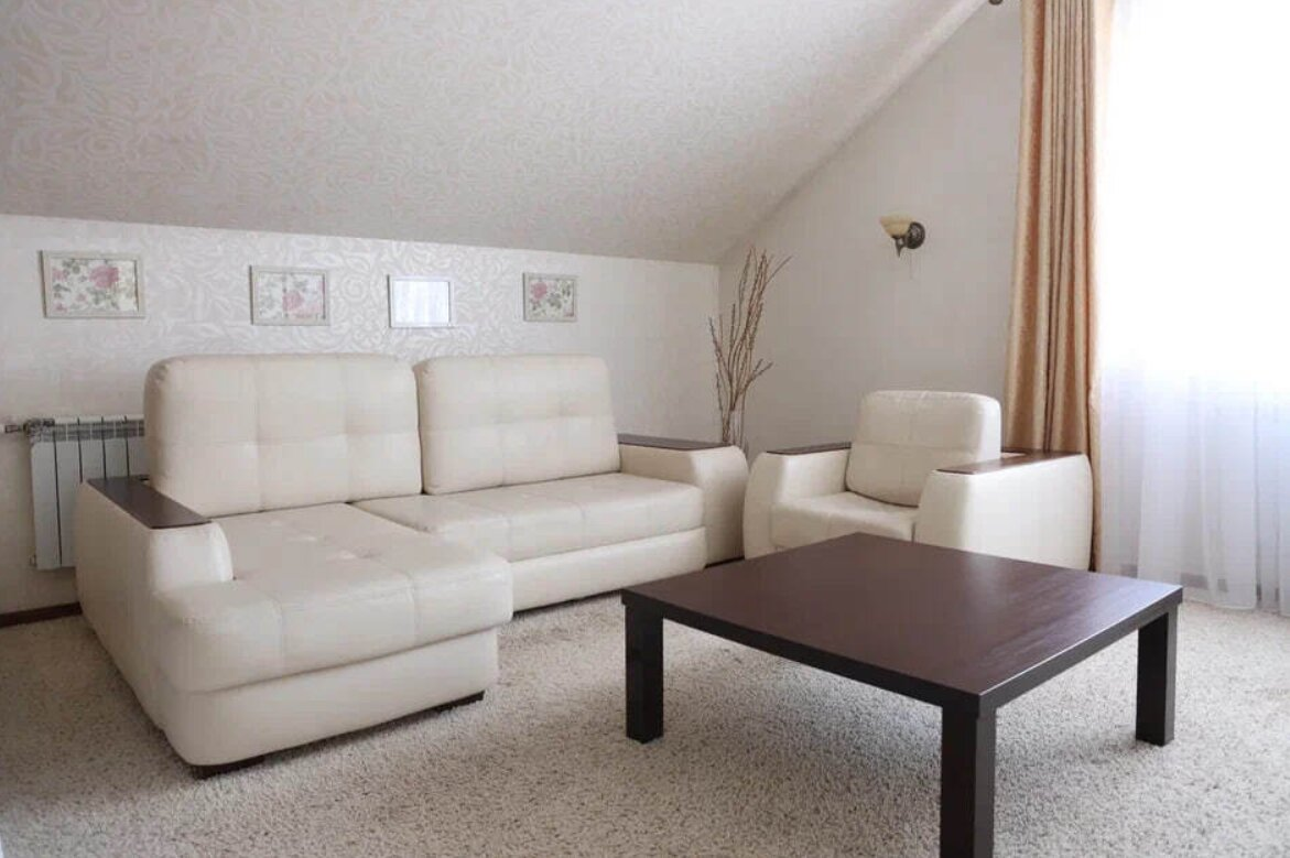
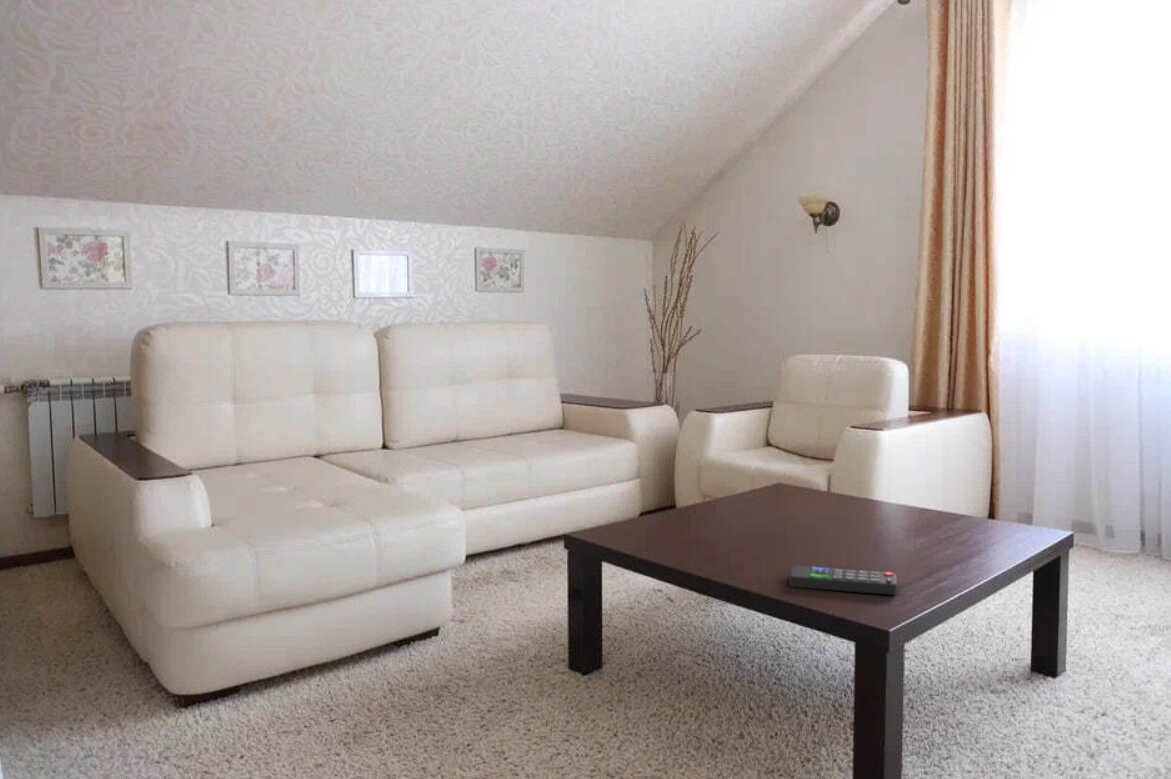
+ remote control [789,565,898,596]
